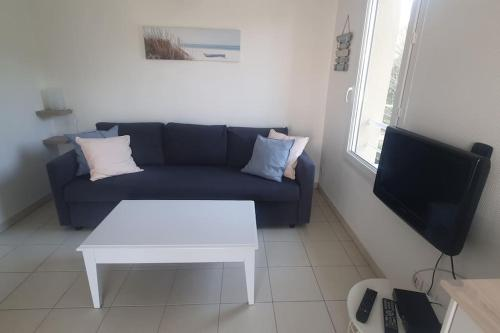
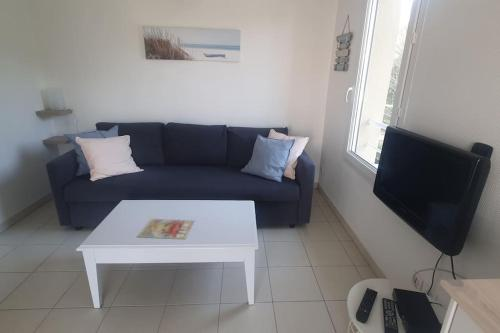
+ magazine [136,218,196,240]
